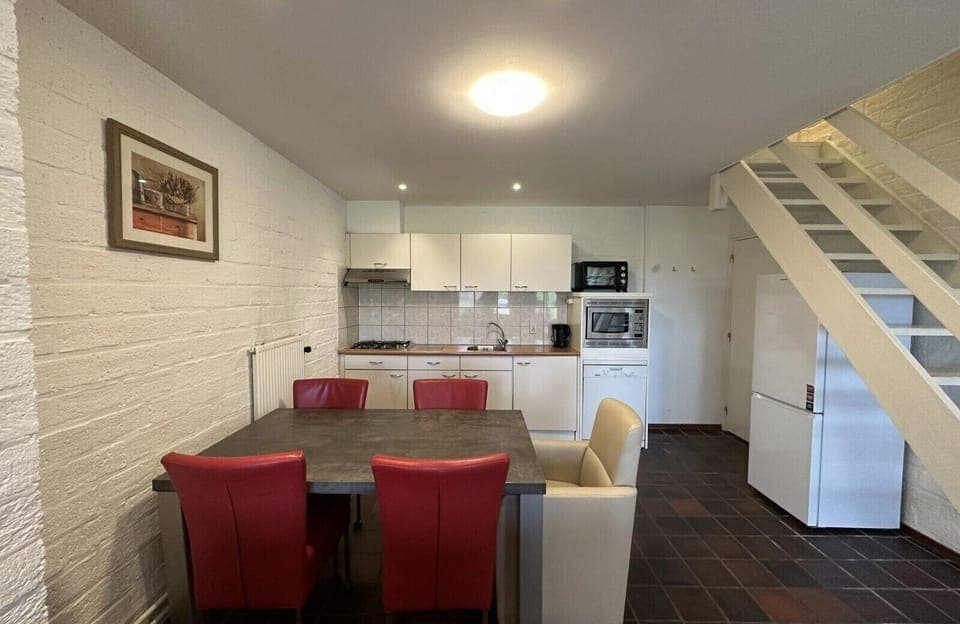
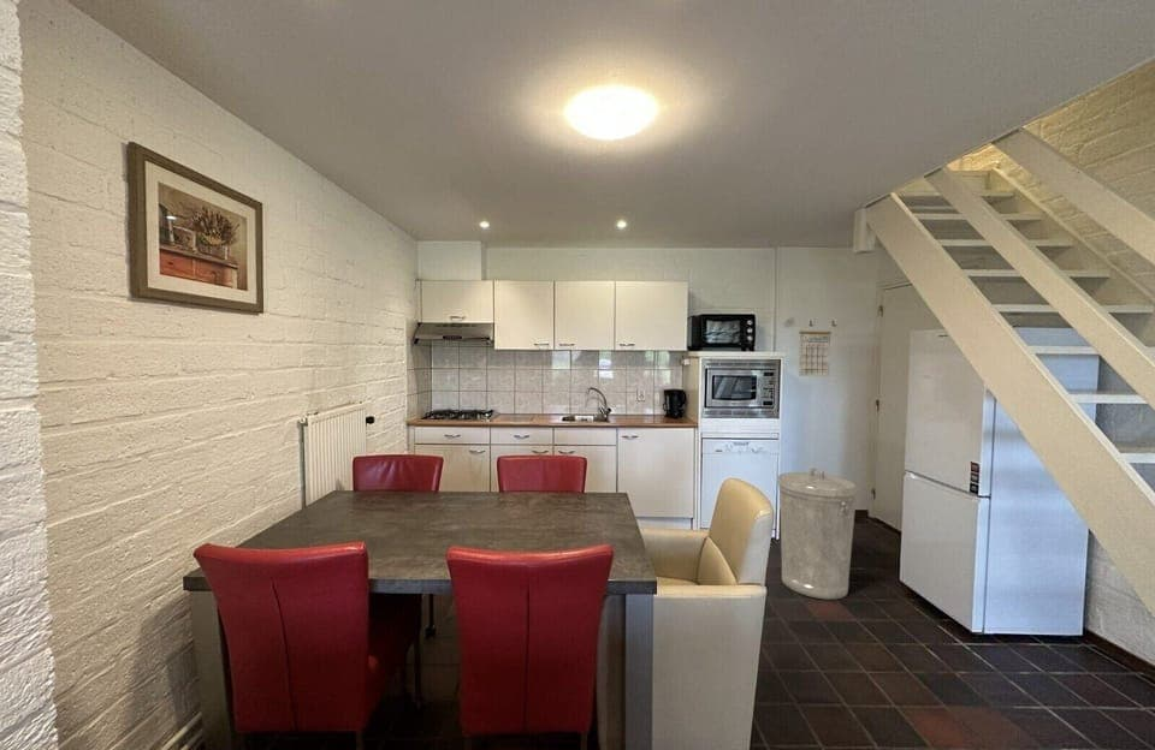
+ calendar [798,320,833,377]
+ trash can [776,468,860,601]
